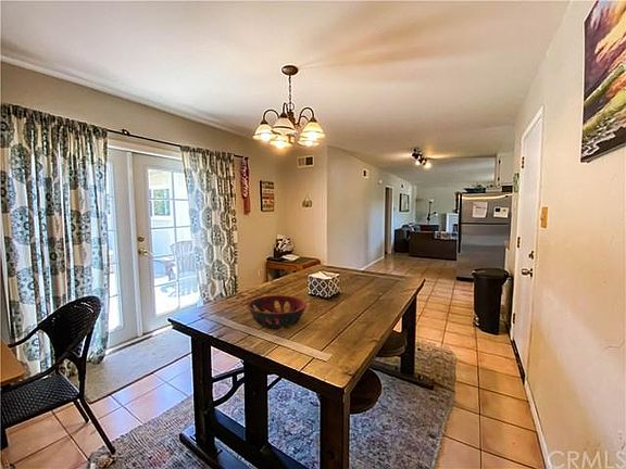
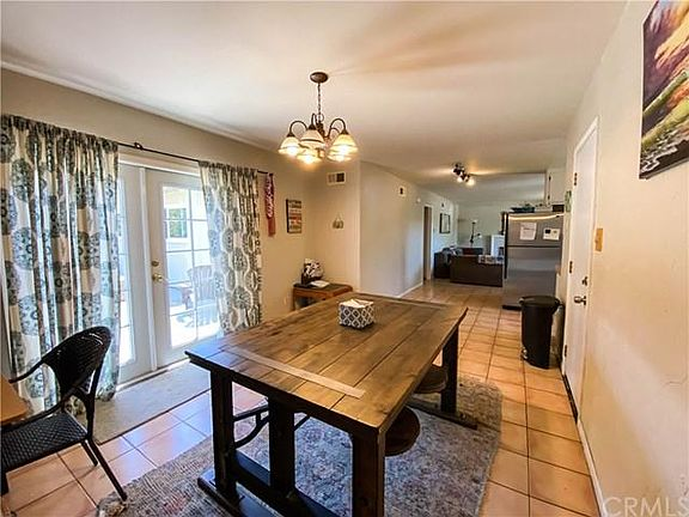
- decorative bowl [246,294,308,329]
